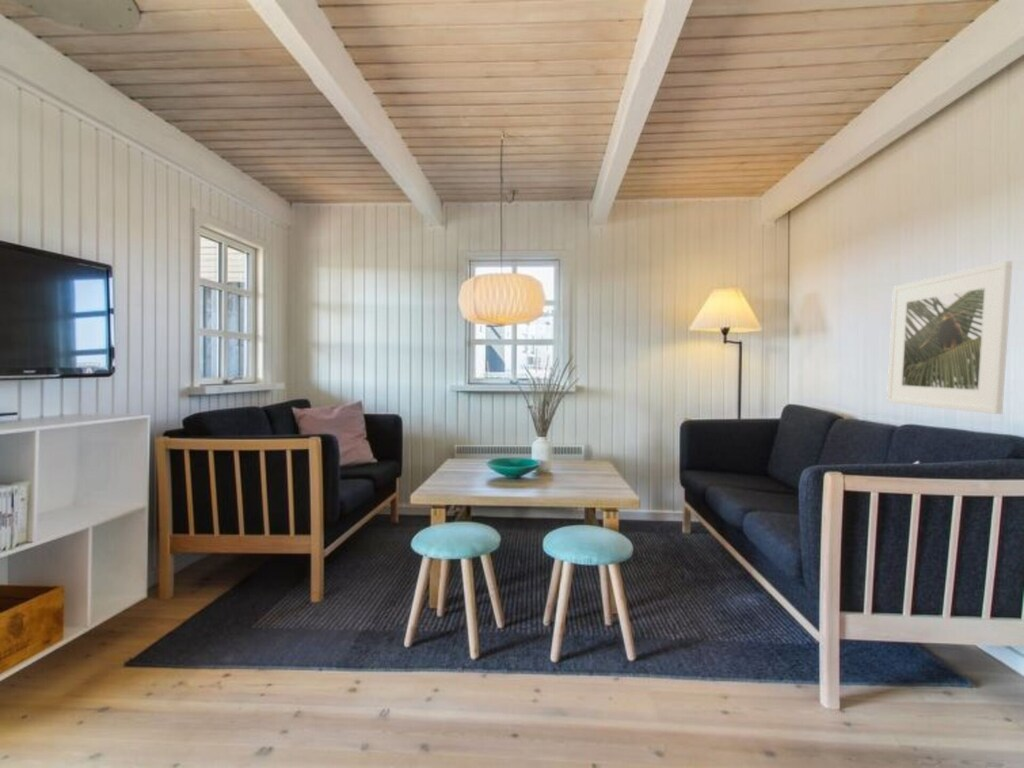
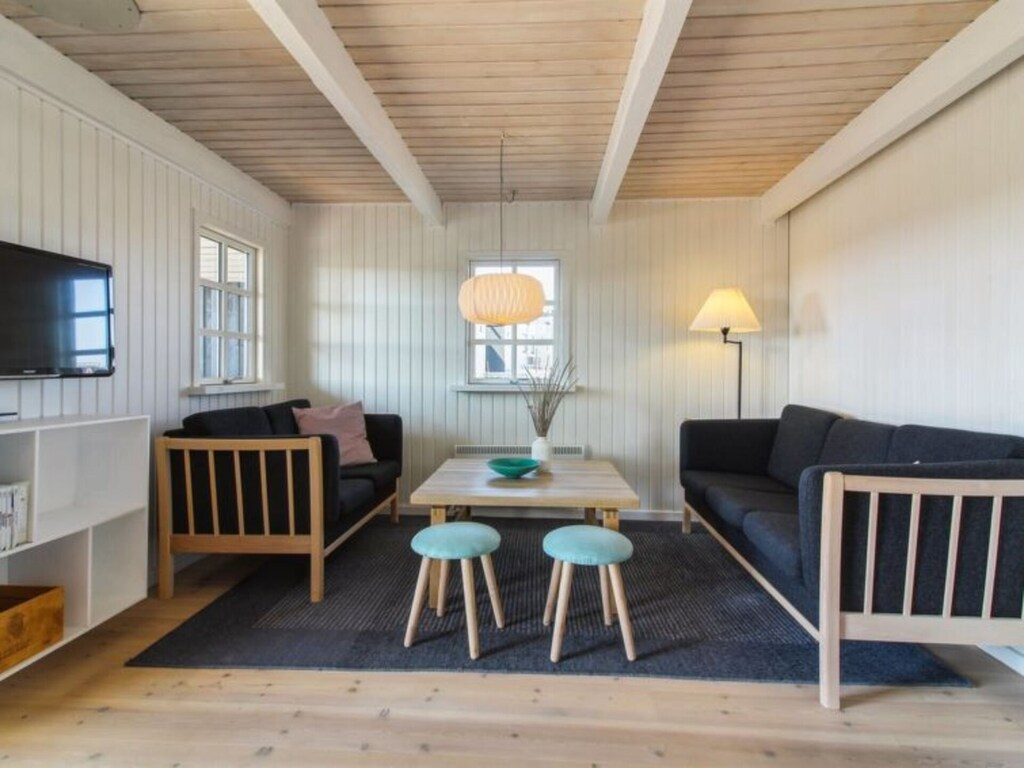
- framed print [886,260,1013,415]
